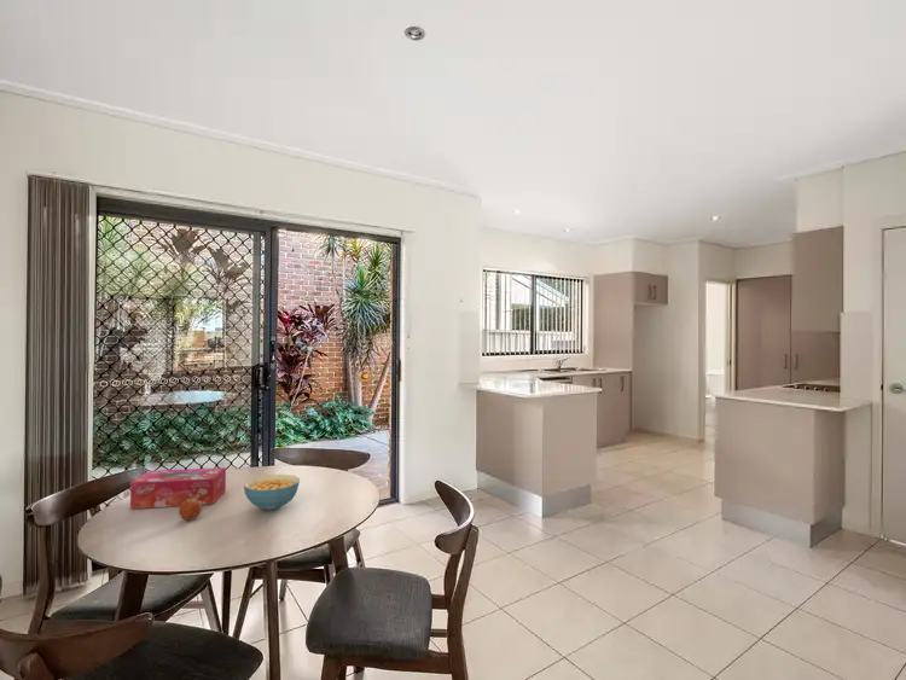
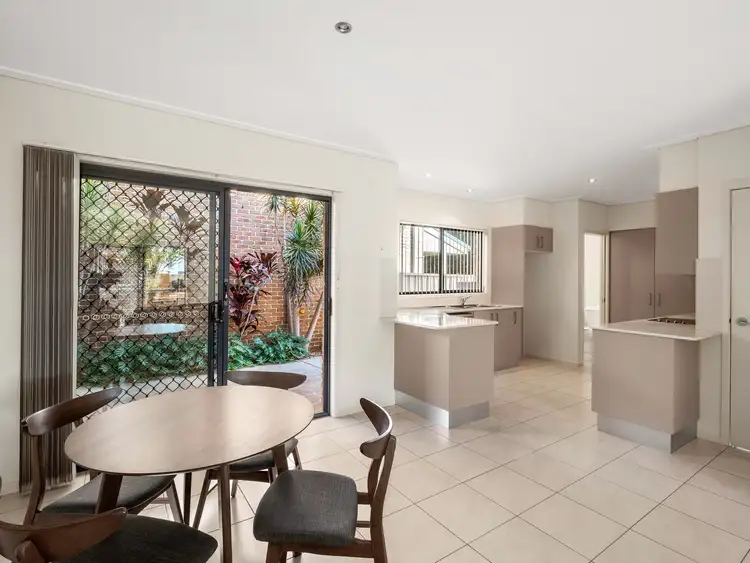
- tissue box [129,466,227,510]
- fruit [178,499,203,522]
- cereal bowl [243,473,301,511]
